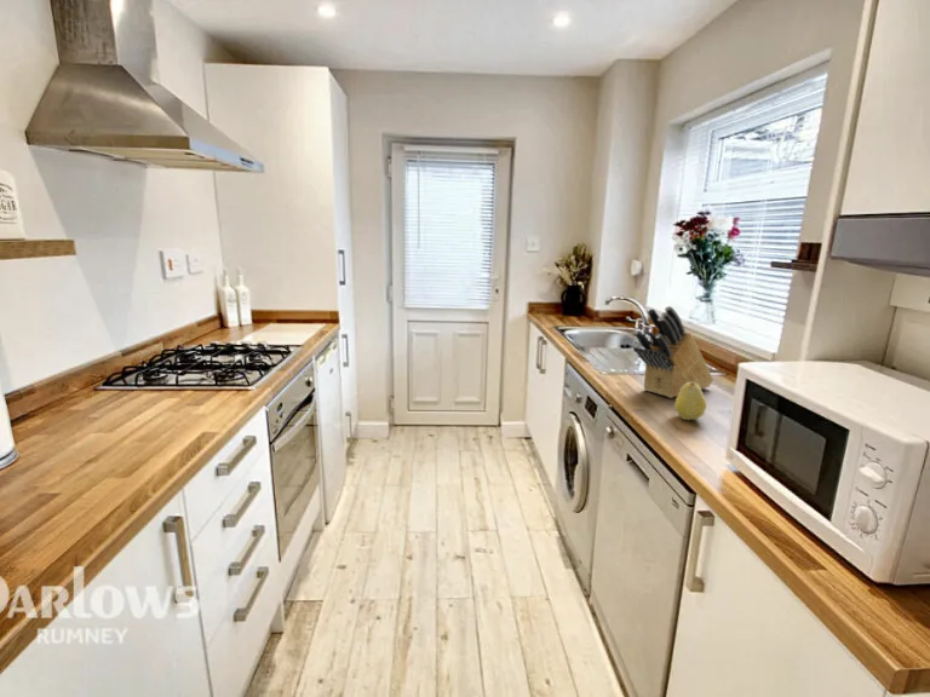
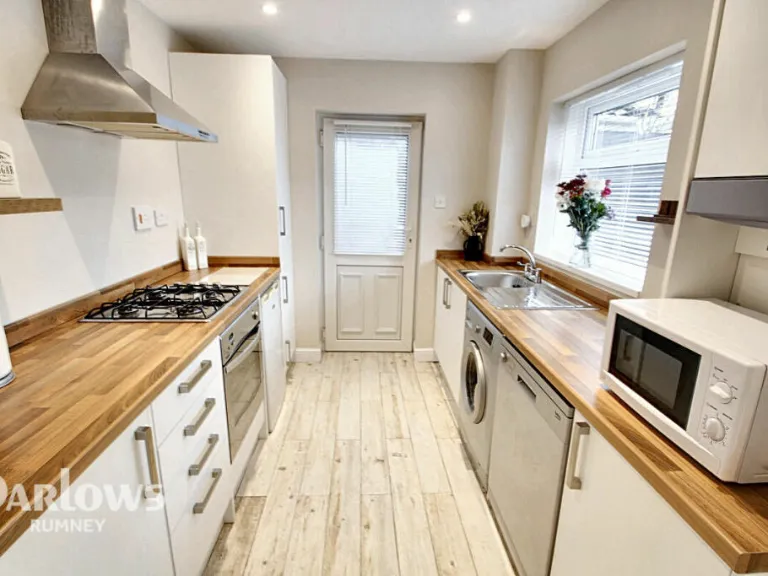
- fruit [673,381,707,421]
- knife block [632,305,714,399]
